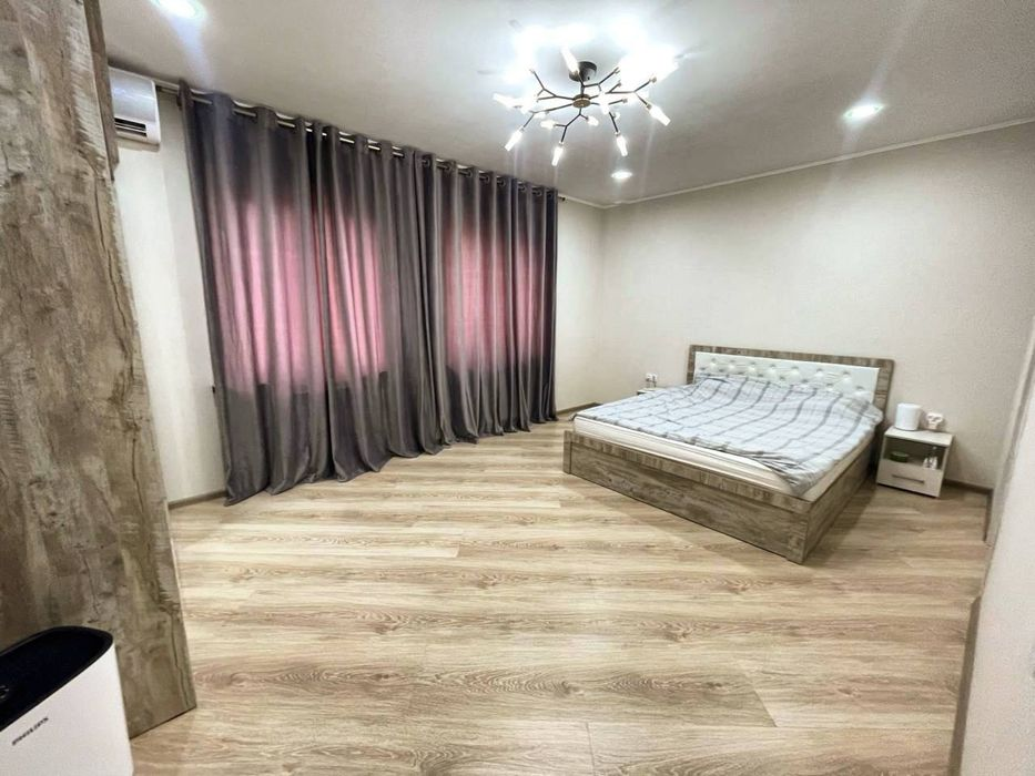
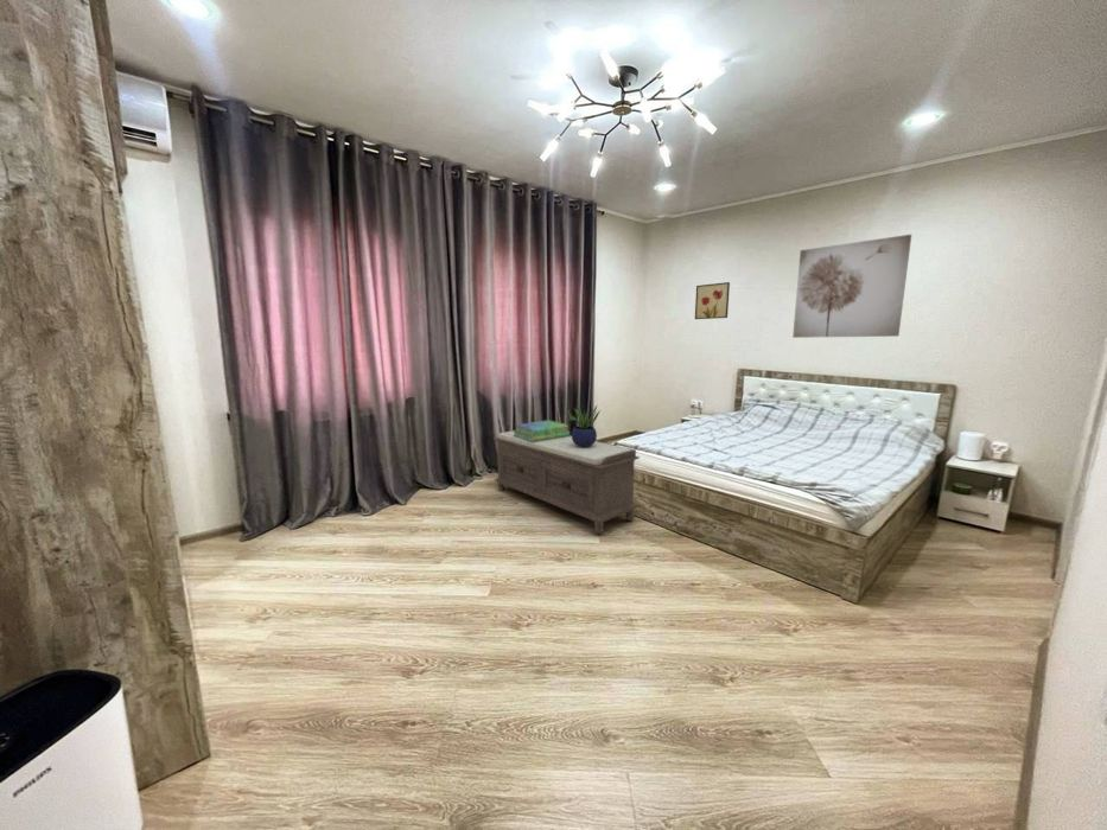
+ bench [492,429,641,535]
+ wall art [791,234,912,339]
+ stack of books [514,419,571,442]
+ potted plant [565,404,602,447]
+ wall art [694,281,731,320]
